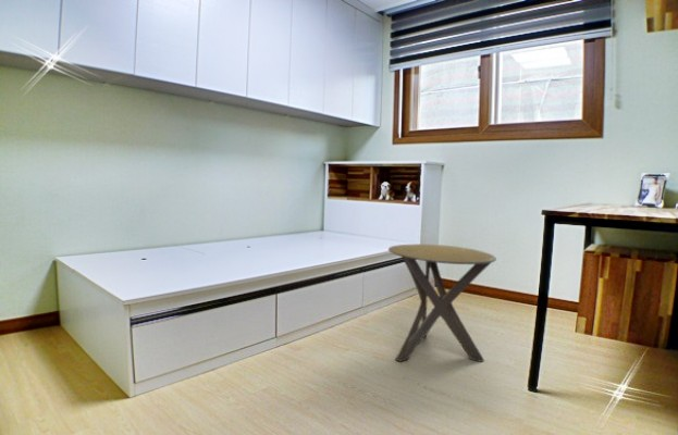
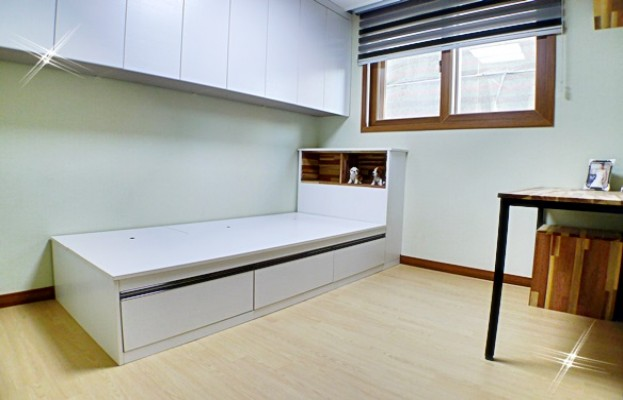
- side table [387,244,497,363]
